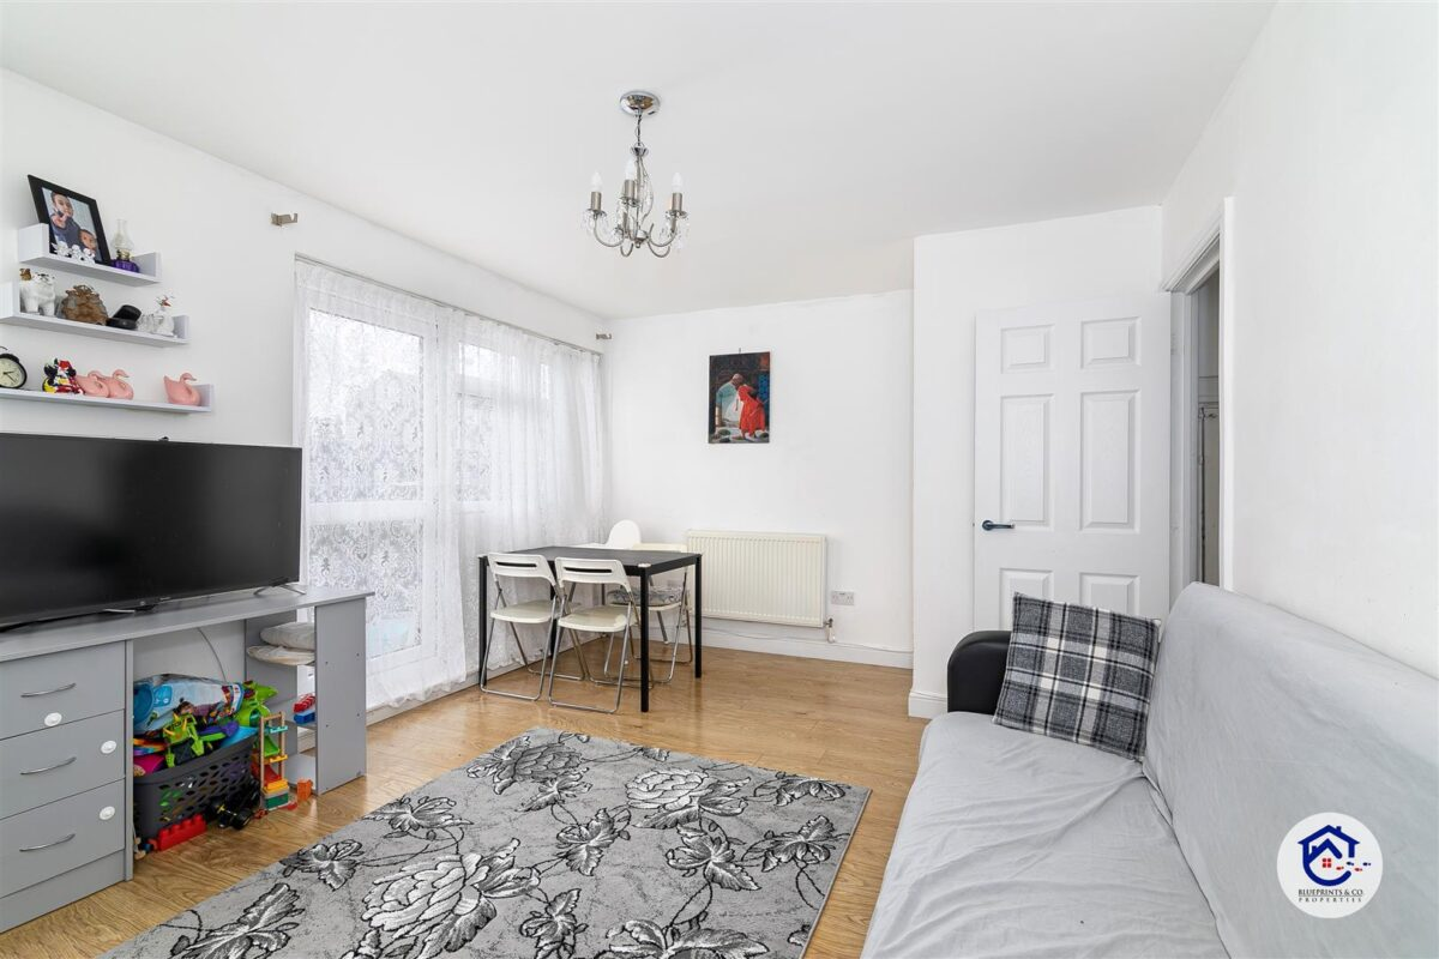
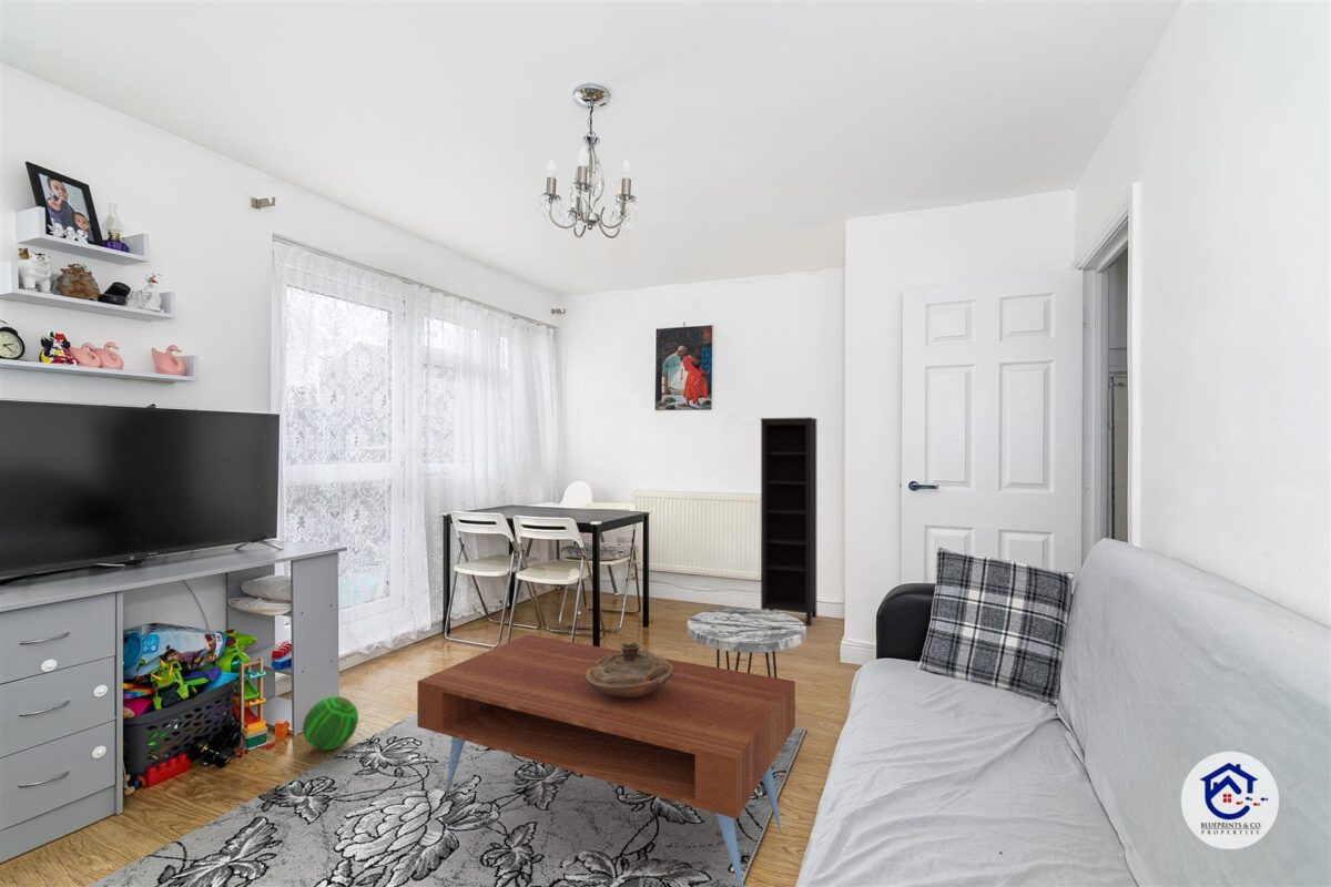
+ bookcase [760,416,819,628]
+ coffee table [416,633,796,887]
+ decorative bowl [586,640,673,697]
+ ball [302,695,359,751]
+ side table [687,608,807,679]
